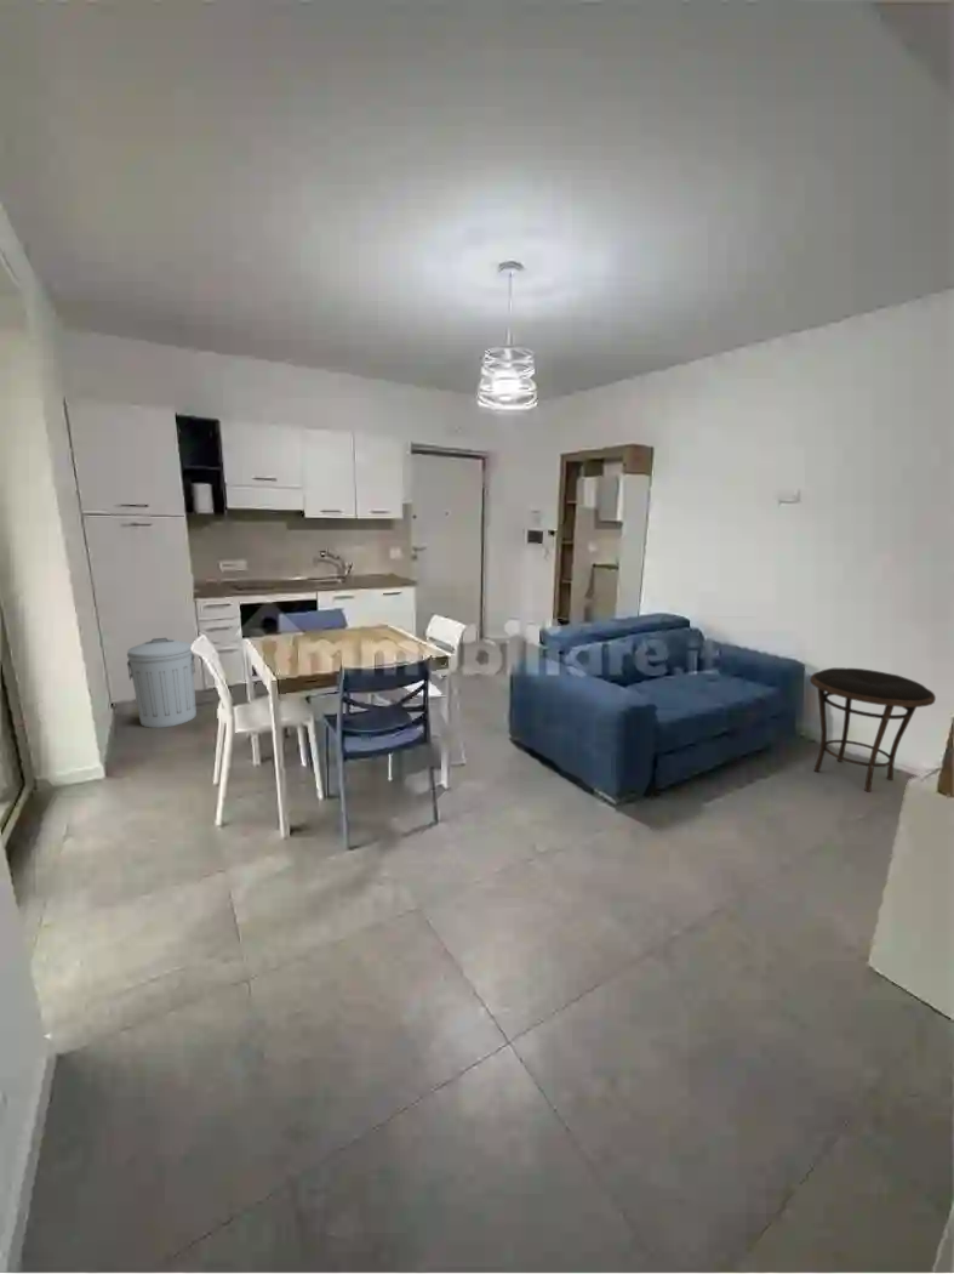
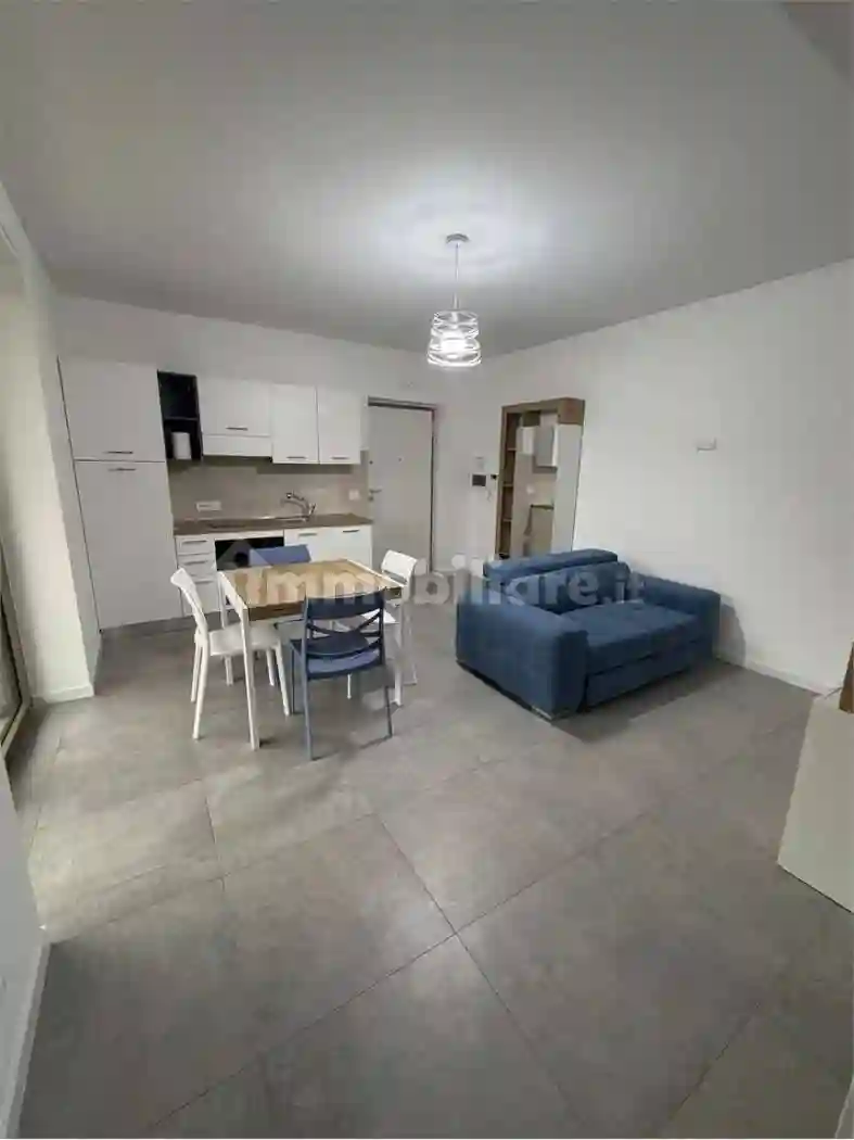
- side table [809,667,937,794]
- trash can [126,637,198,729]
